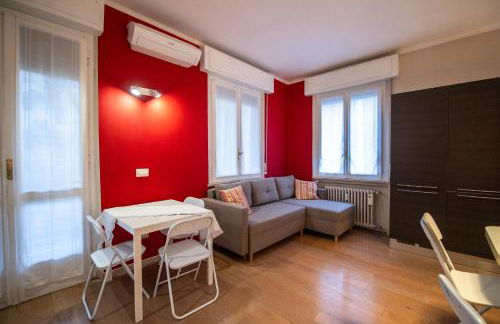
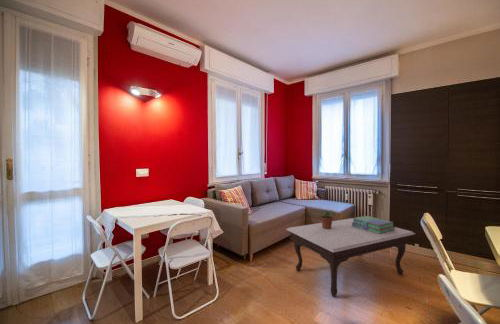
+ potted plant [318,209,337,229]
+ stack of books [351,215,395,234]
+ coffee table [285,217,416,298]
